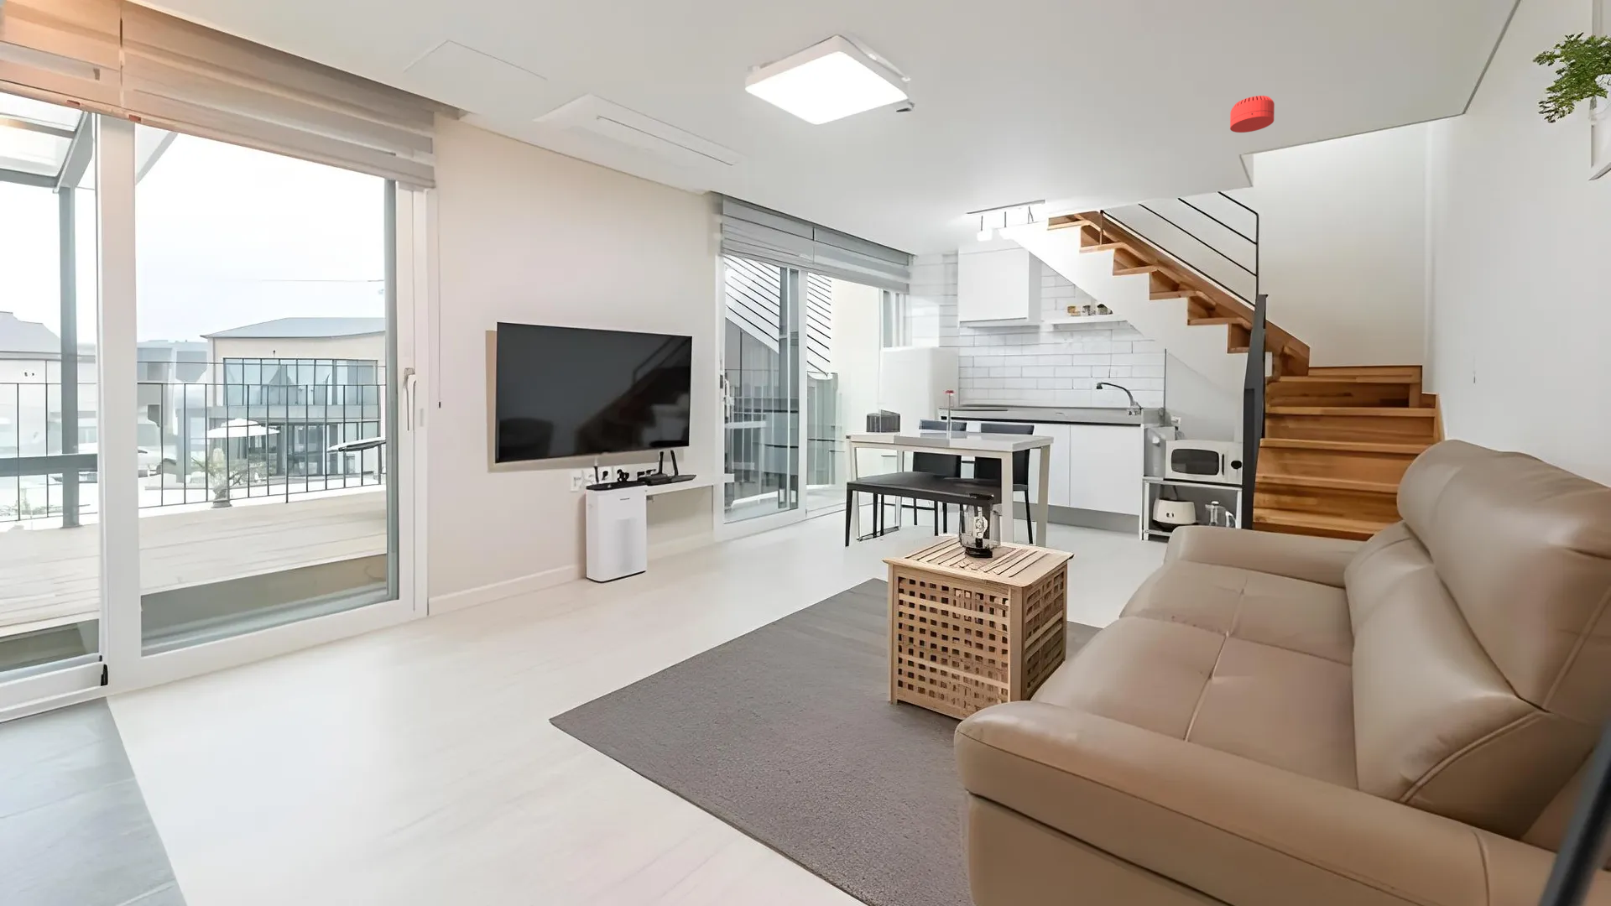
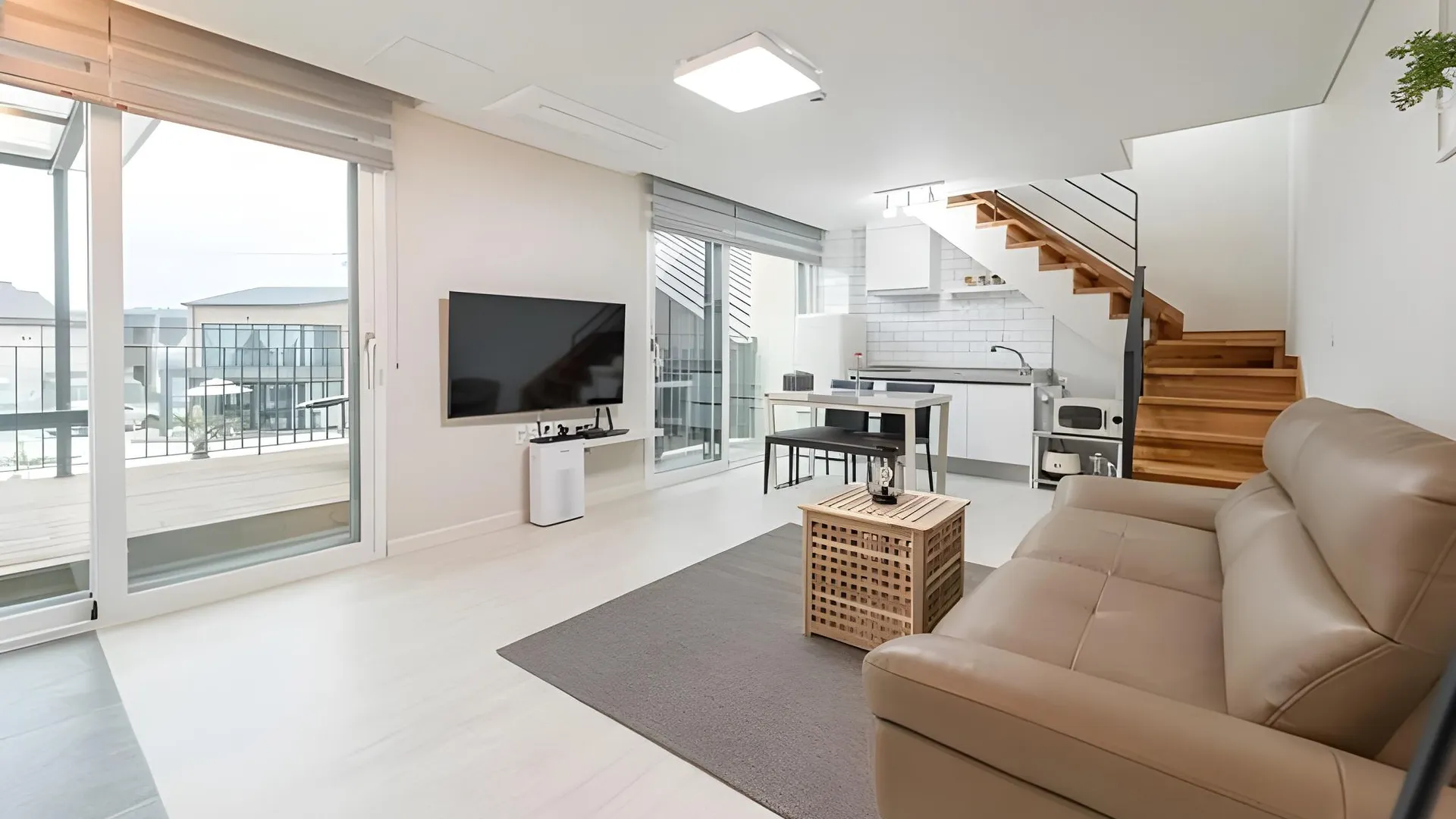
- smoke detector [1229,95,1276,134]
